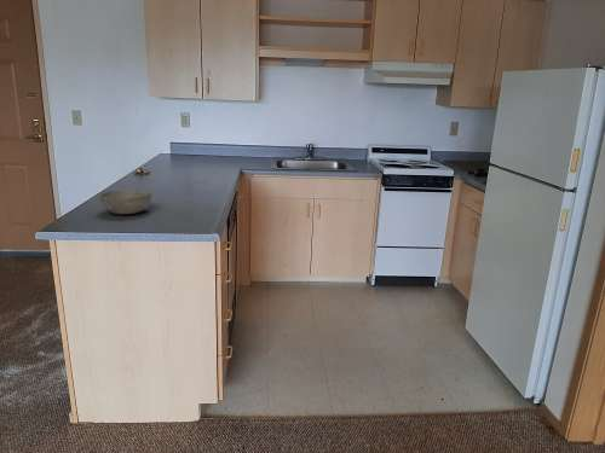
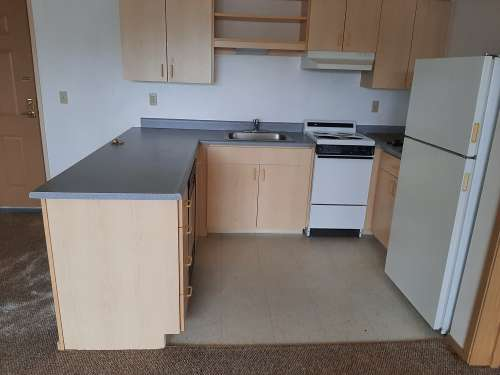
- bowl [98,188,152,215]
